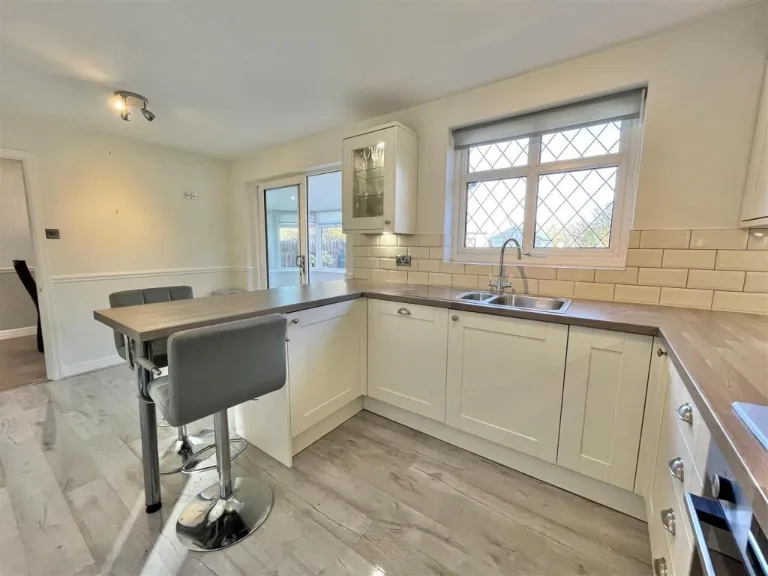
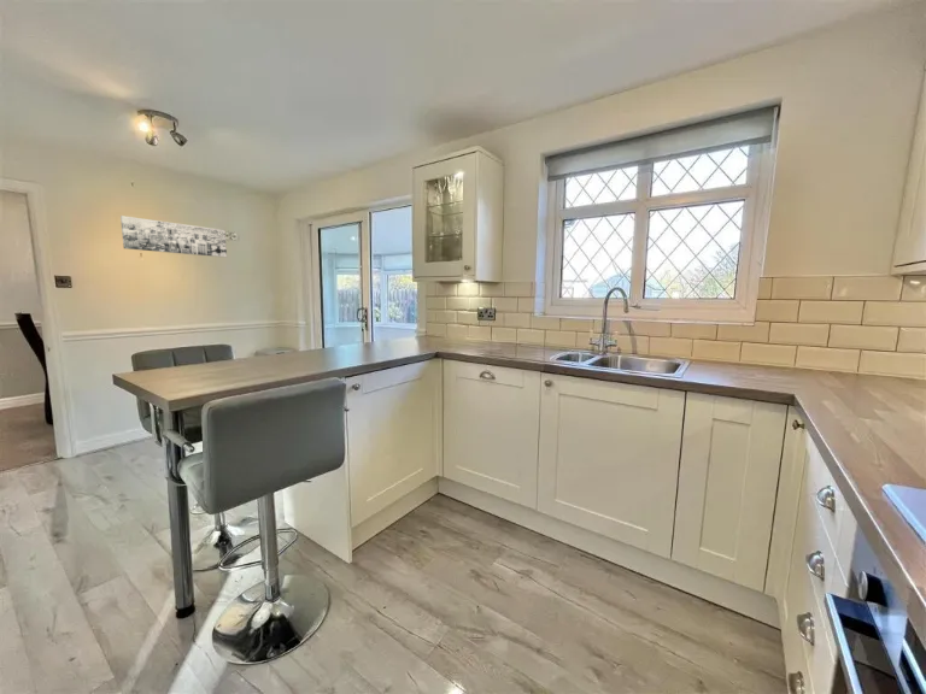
+ wall art [119,214,228,258]
